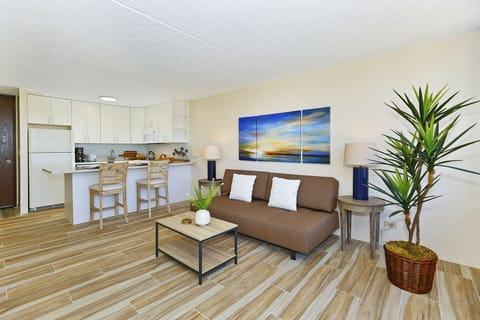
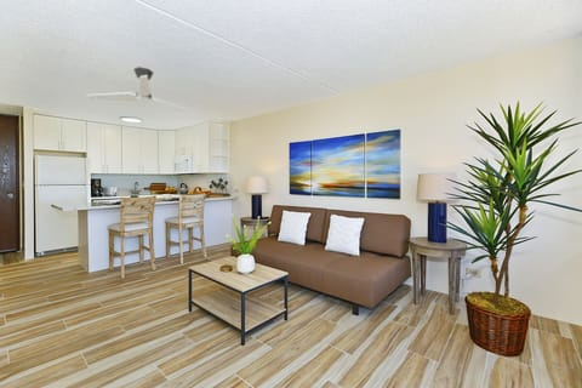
+ ceiling fan [85,65,194,113]
